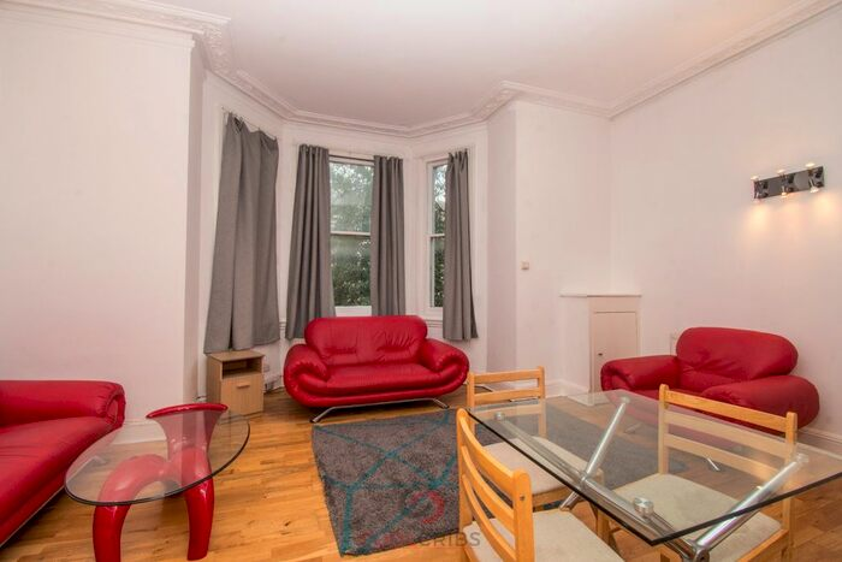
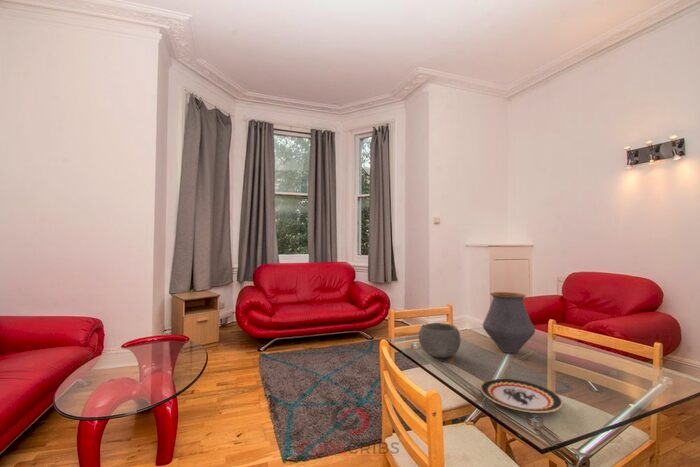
+ vase [482,291,536,354]
+ bowl [418,322,462,359]
+ plate [479,378,564,414]
